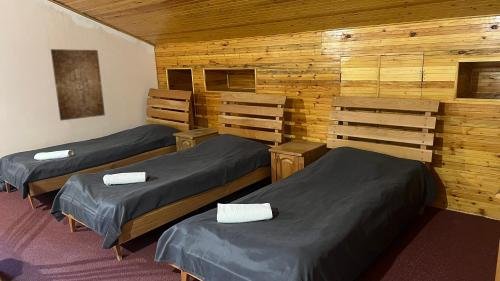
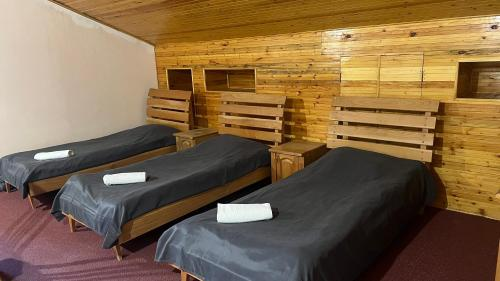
- wall art [50,48,106,121]
